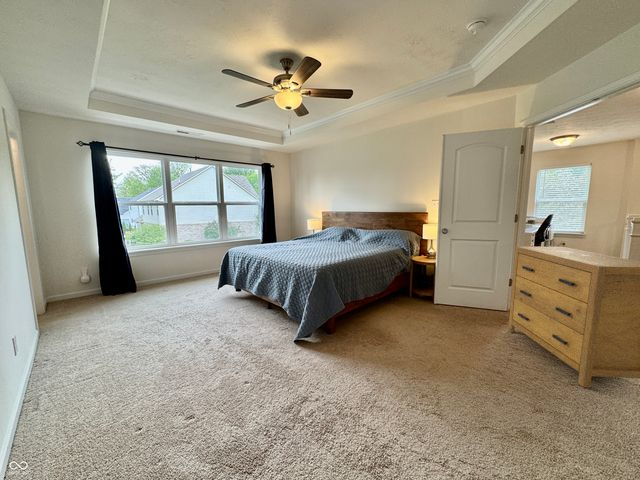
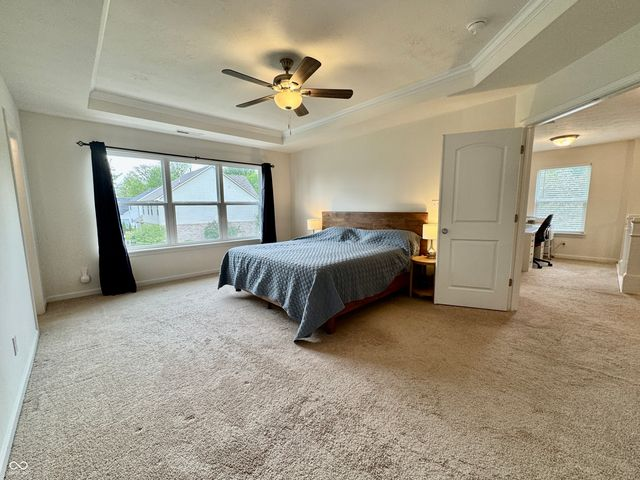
- dresser [507,246,640,389]
